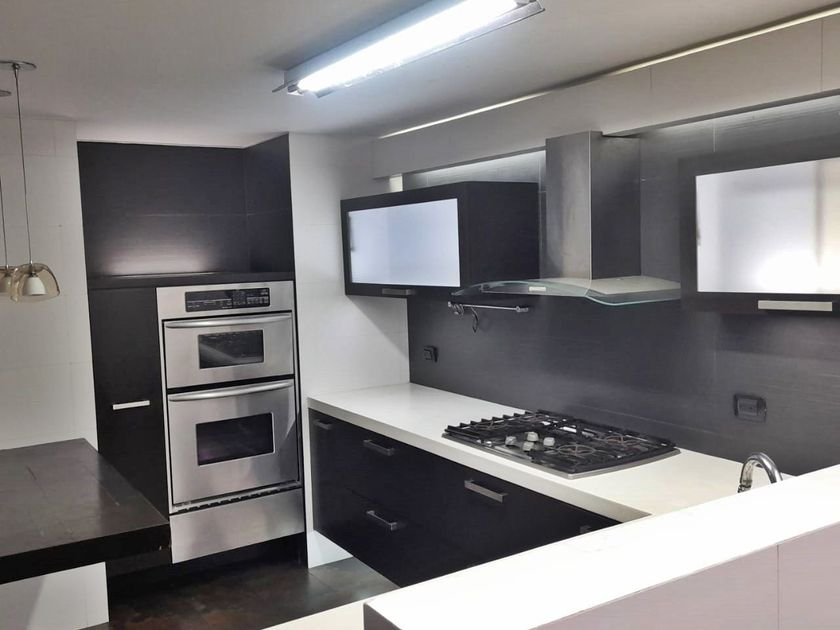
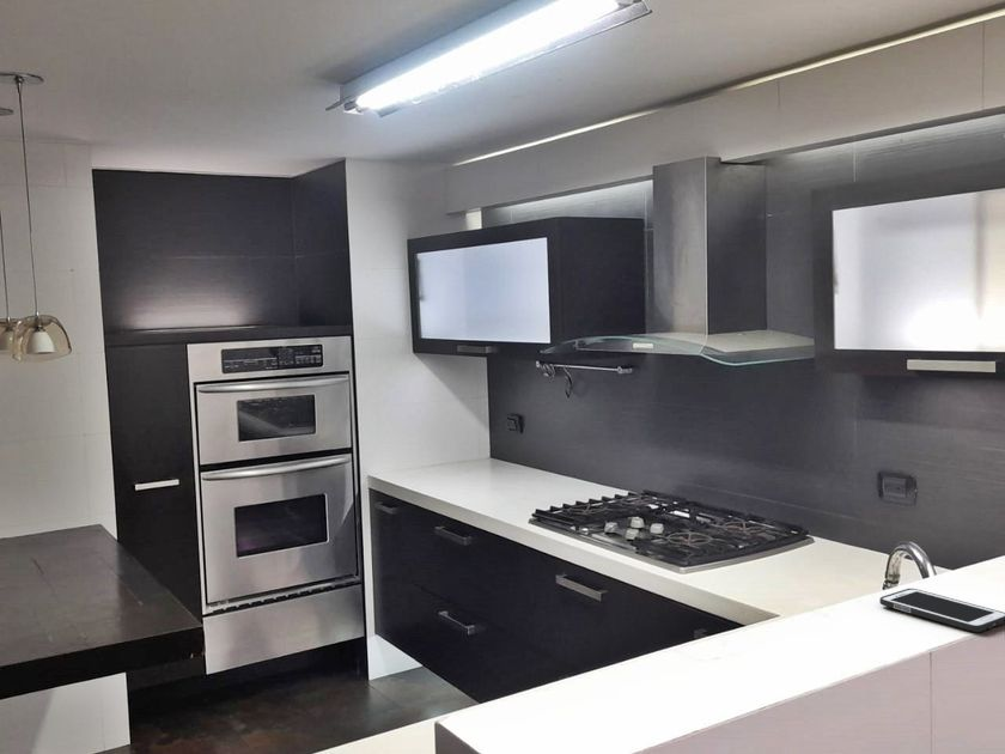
+ cell phone [878,588,1005,633]
